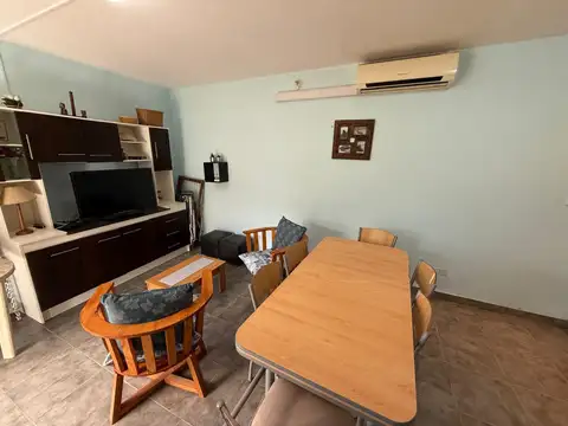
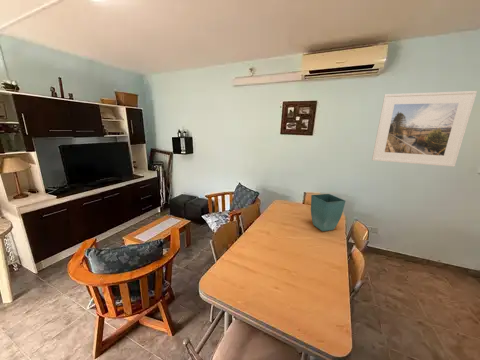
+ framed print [371,90,478,168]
+ flower pot [310,193,347,232]
